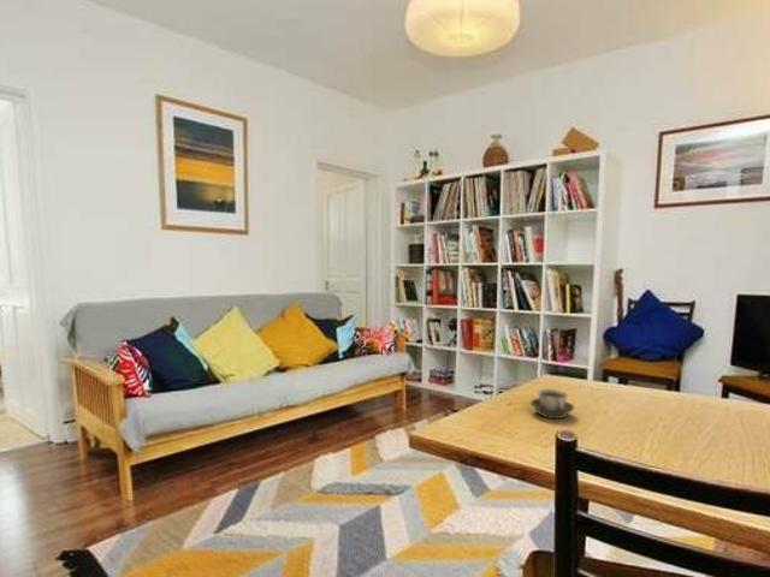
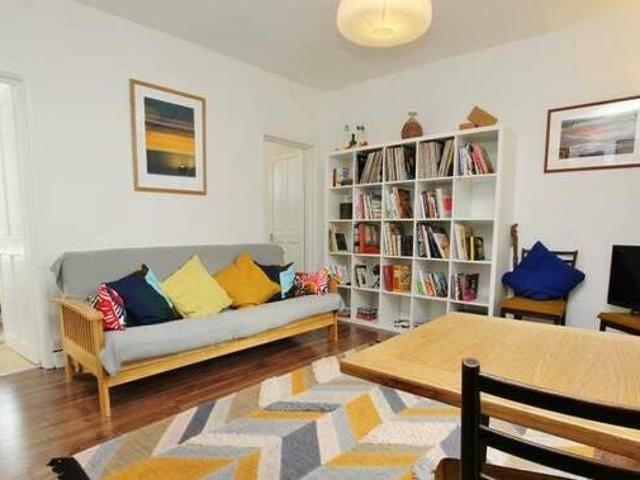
- cup [529,387,575,420]
